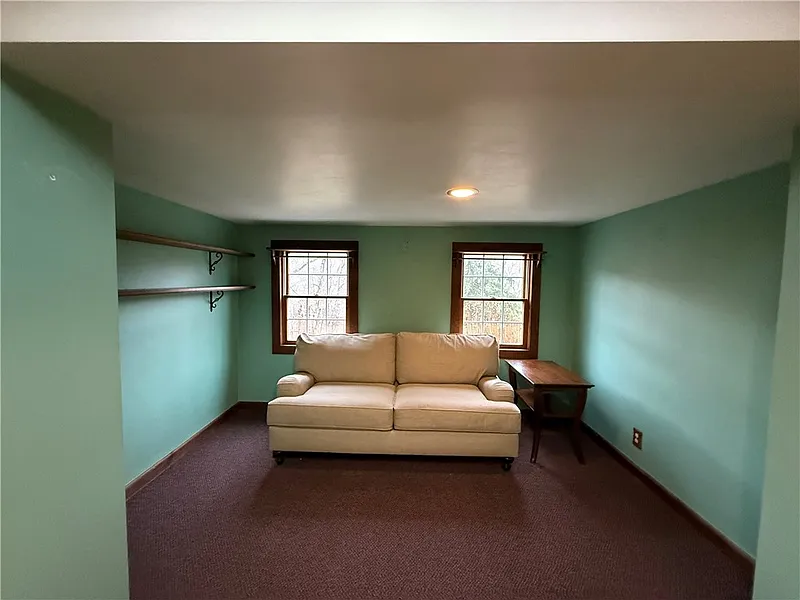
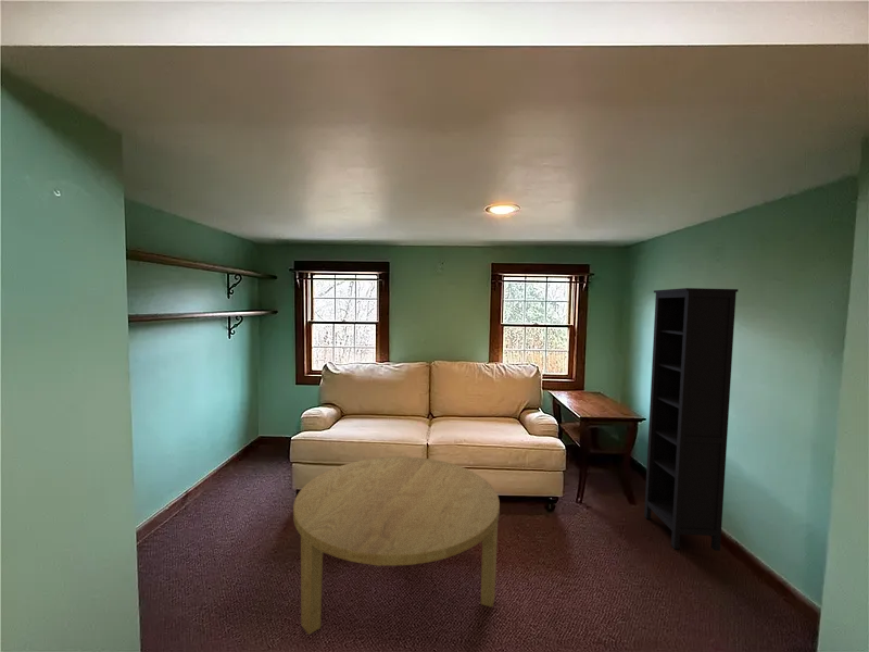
+ coffee table [292,456,501,636]
+ bookcase [643,287,739,552]
